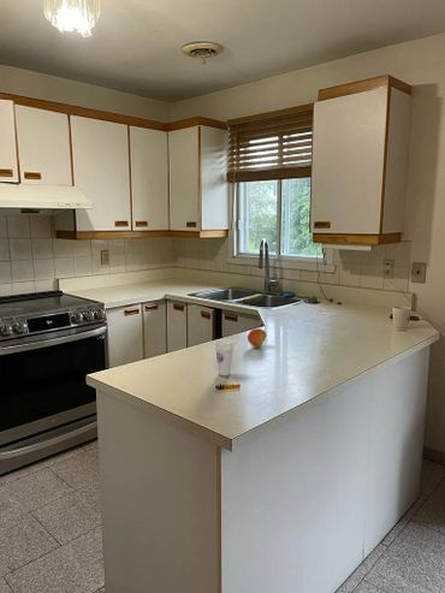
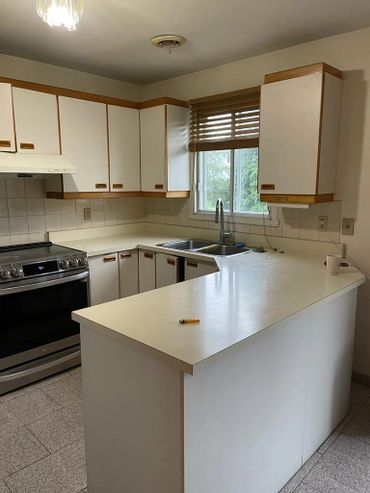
- fruit [247,327,268,349]
- cup [214,338,236,378]
